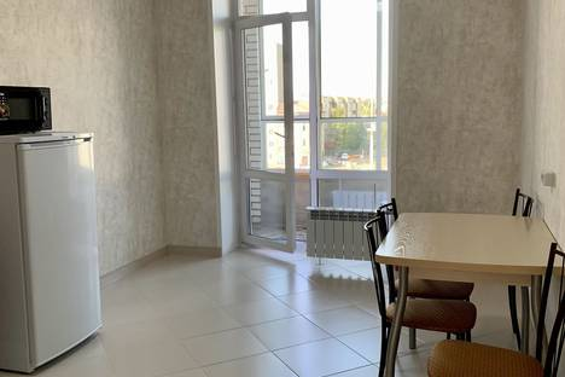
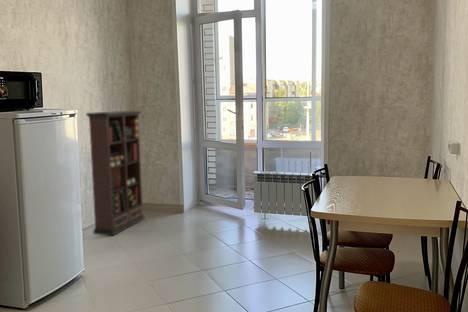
+ bookcase [85,110,146,237]
